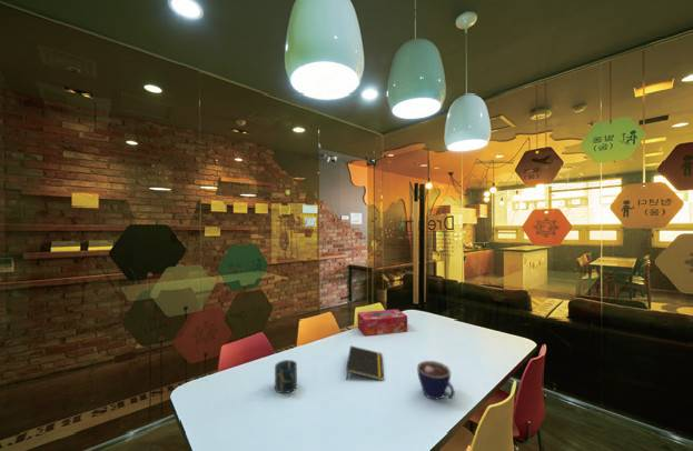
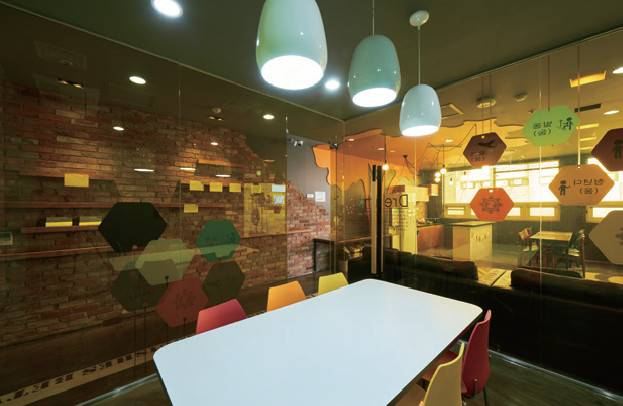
- tissue box [357,308,408,337]
- cup [274,359,298,394]
- notepad [345,344,385,382]
- cup [416,360,456,401]
